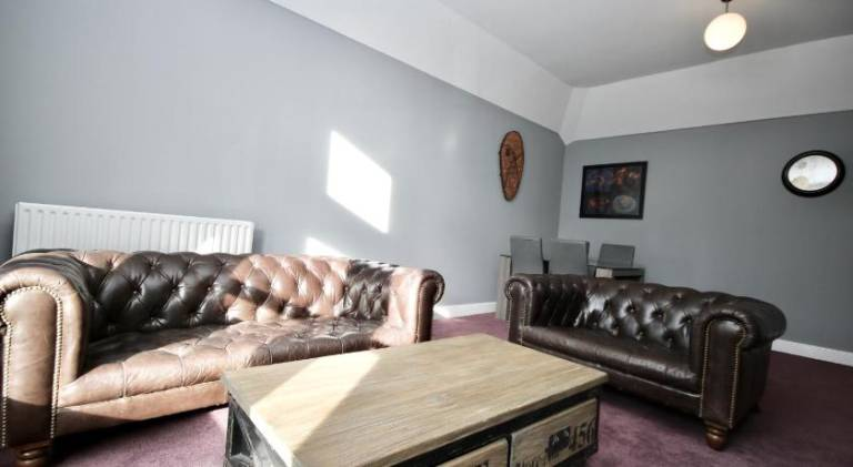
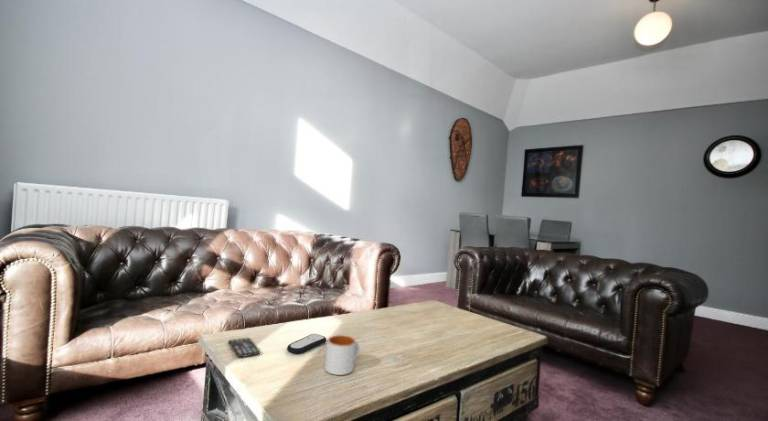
+ smartphone [227,337,261,358]
+ remote control [286,333,327,355]
+ mug [324,334,361,376]
